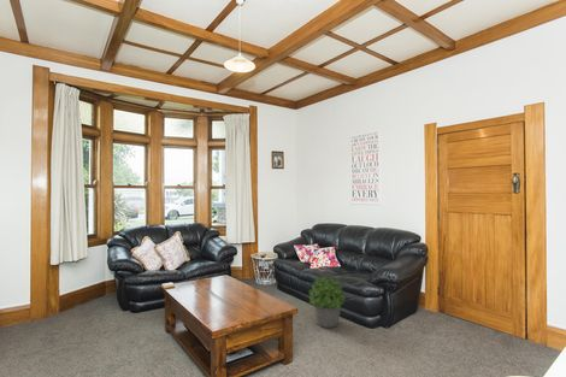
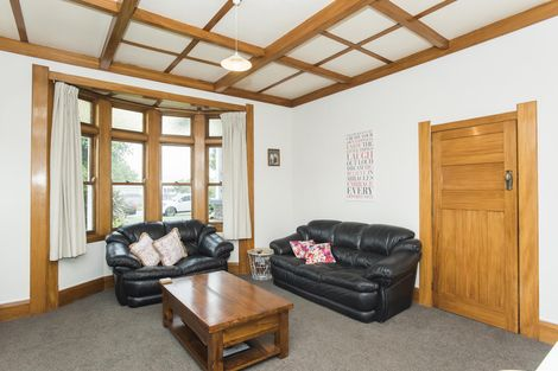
- potted plant [308,275,347,329]
